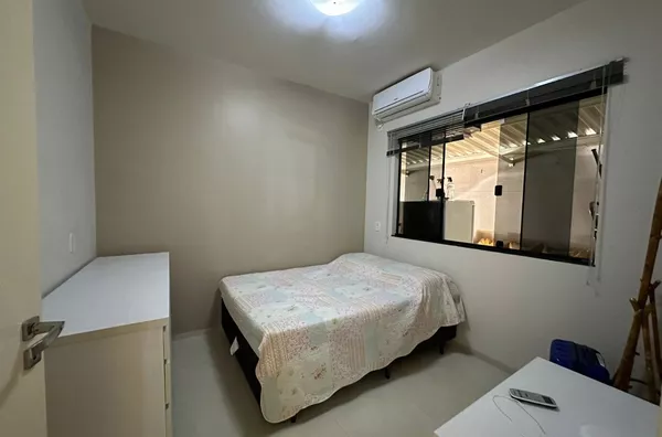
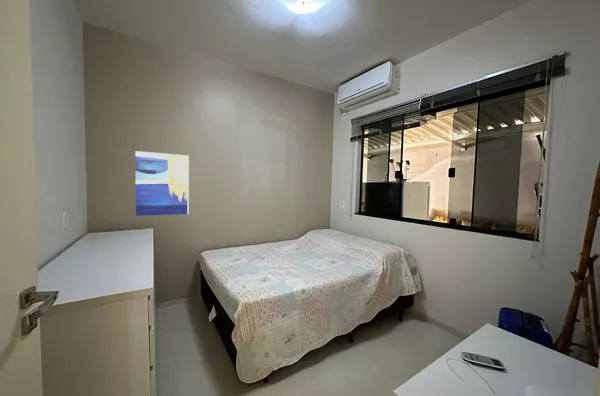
+ wall art [134,150,190,217]
